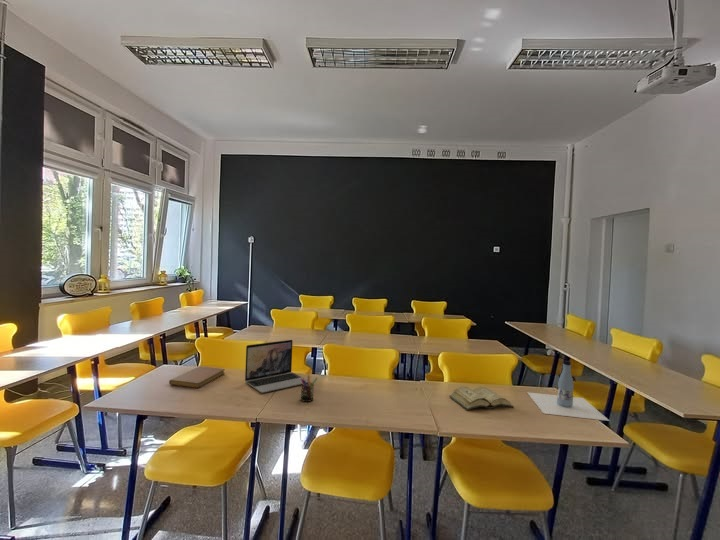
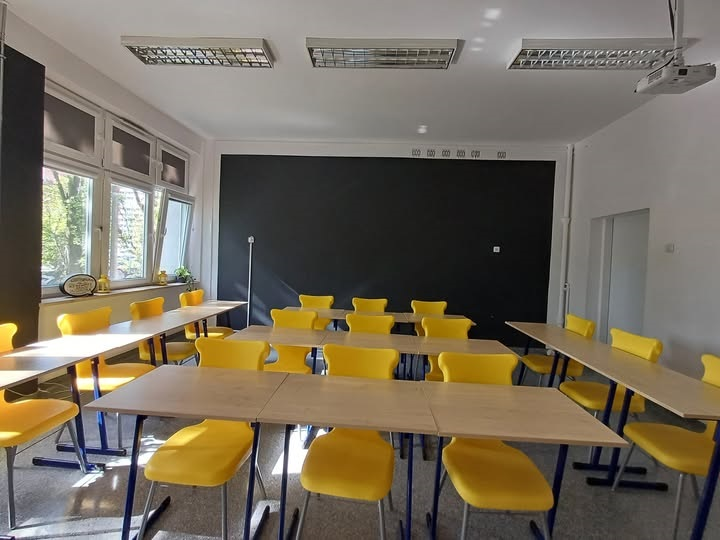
- laptop [244,339,308,394]
- notebook [168,365,226,389]
- pen holder [300,373,319,403]
- diary [448,386,515,411]
- bottle [526,360,610,422]
